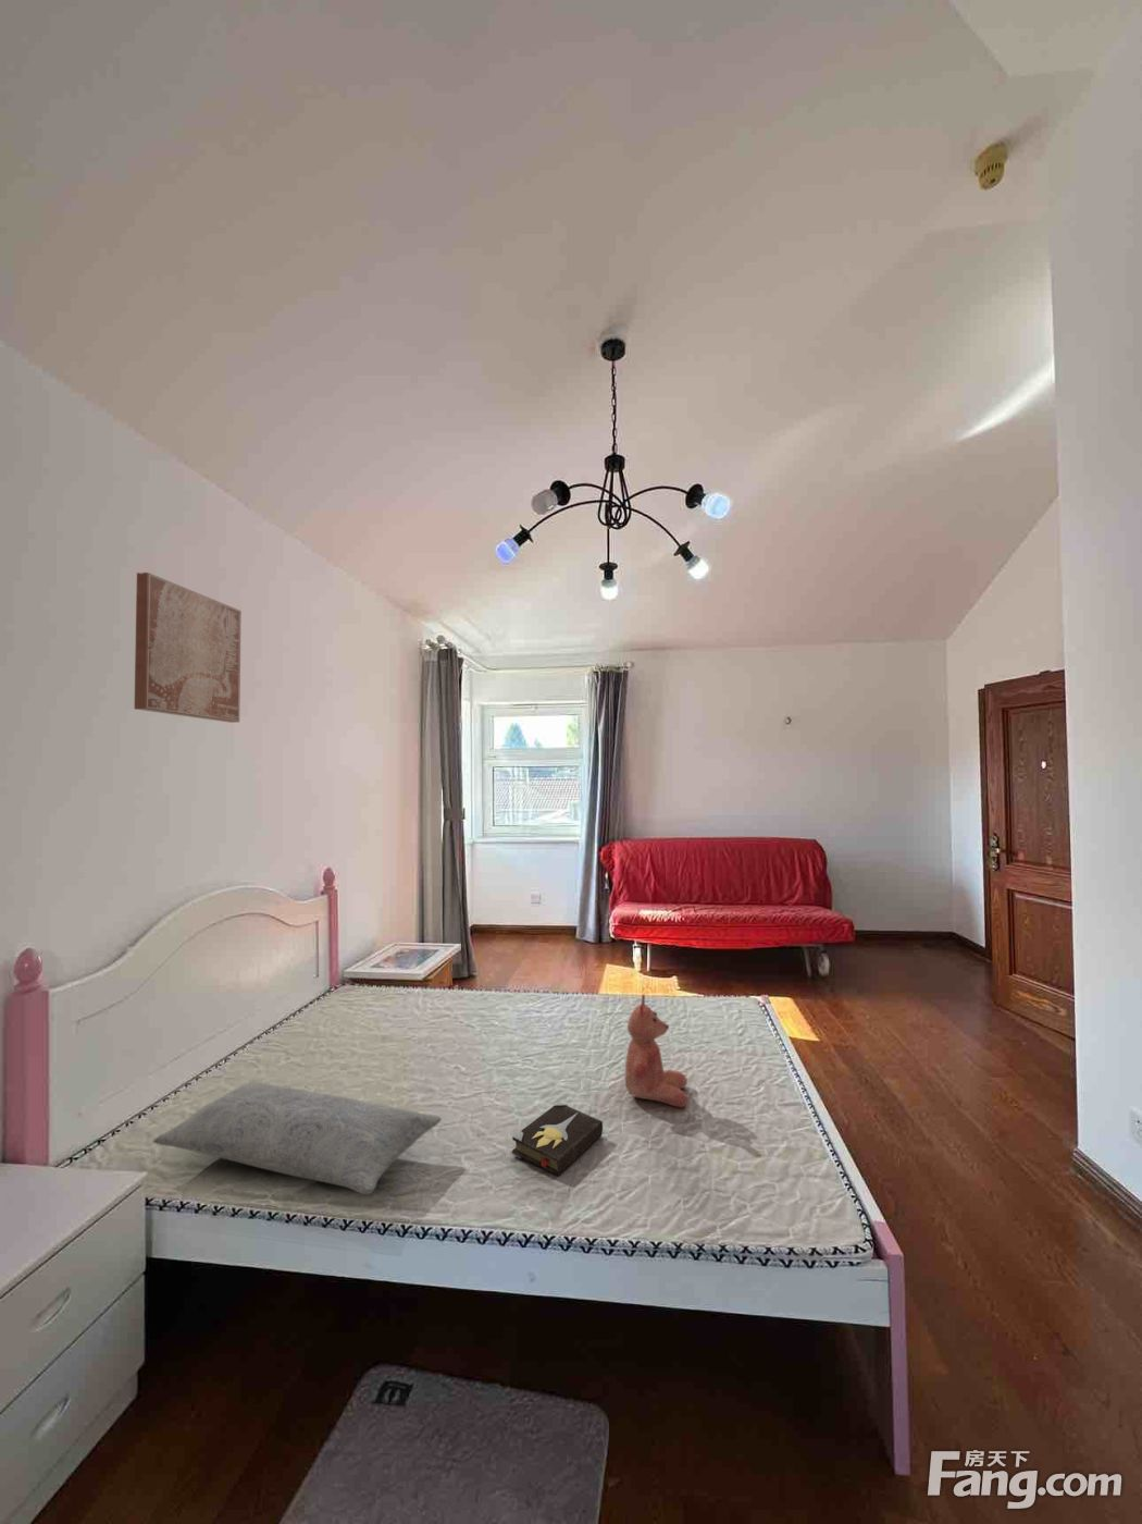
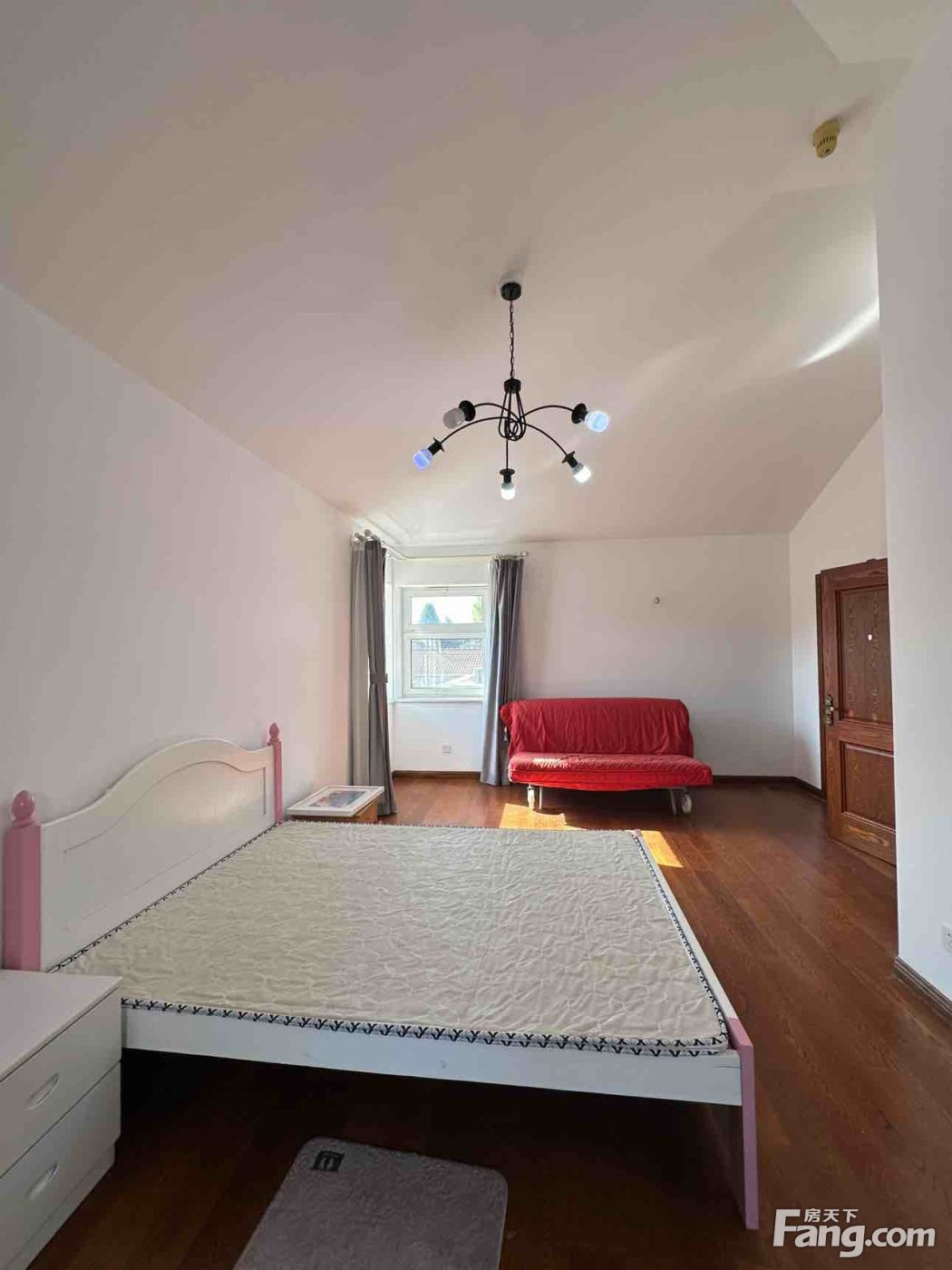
- pillow [152,1081,443,1195]
- teddy bear [624,992,689,1108]
- wall art [133,571,242,724]
- hardback book [511,1100,603,1178]
